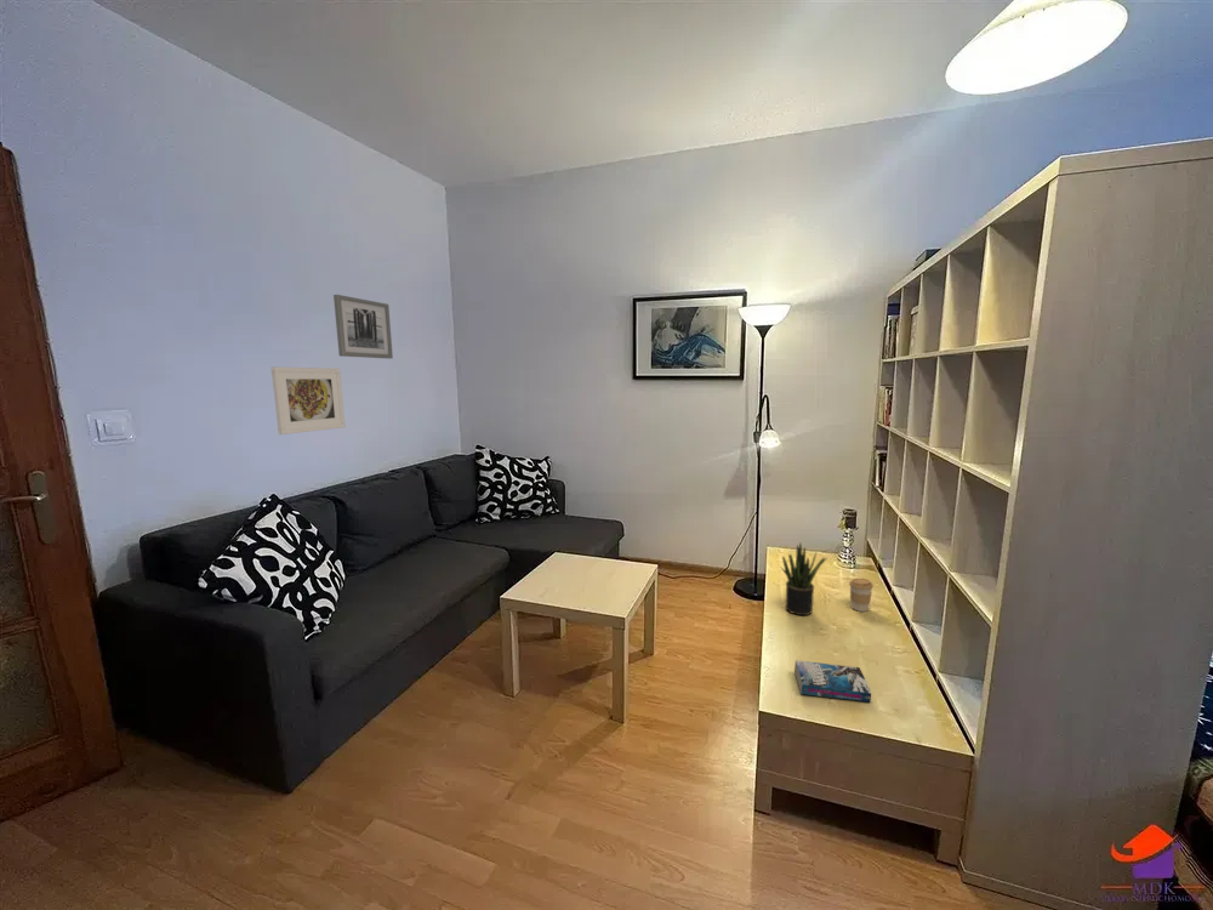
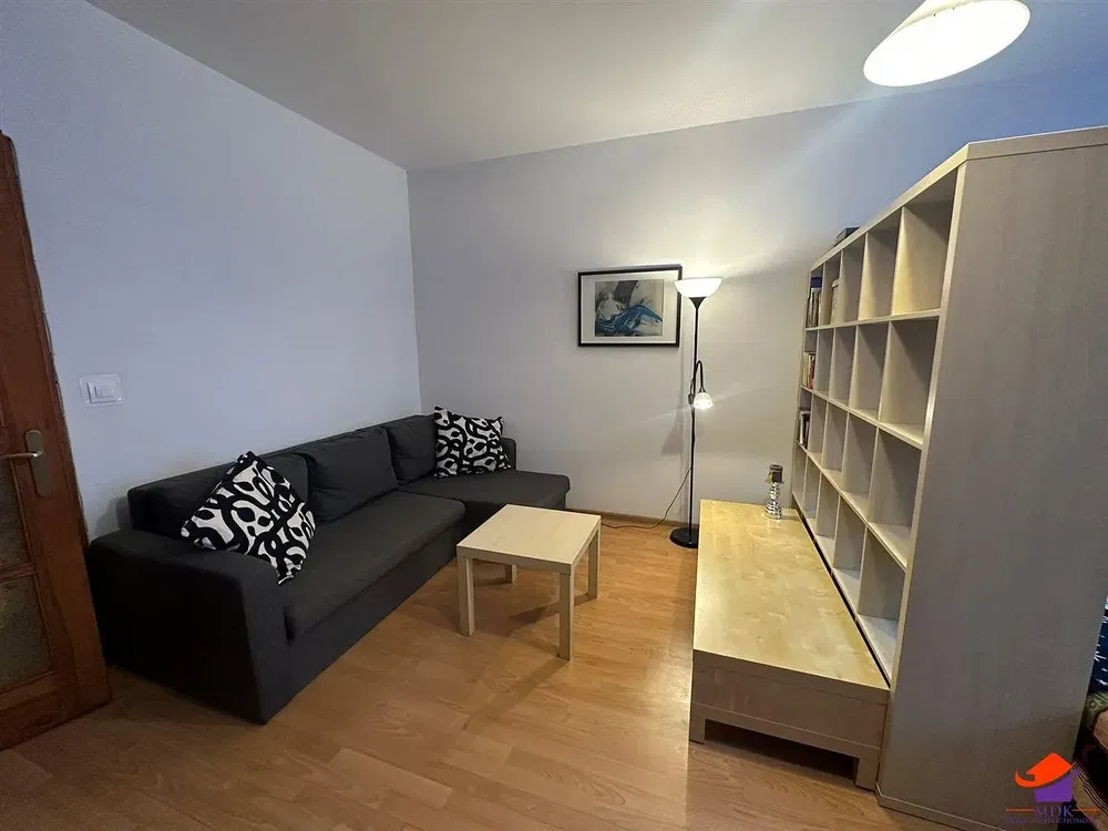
- book [793,659,872,704]
- wall art [332,294,394,359]
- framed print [270,365,347,436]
- coffee cup [848,578,875,613]
- potted plant [780,541,828,616]
